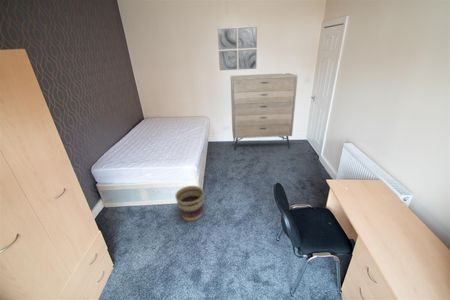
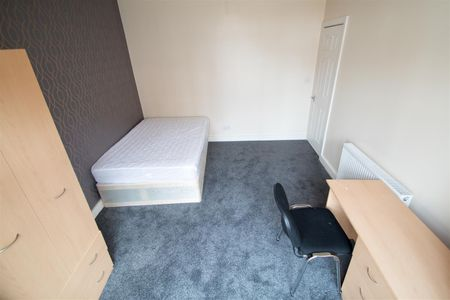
- basket [174,185,205,222]
- wall art [217,25,258,71]
- dresser [230,72,299,151]
